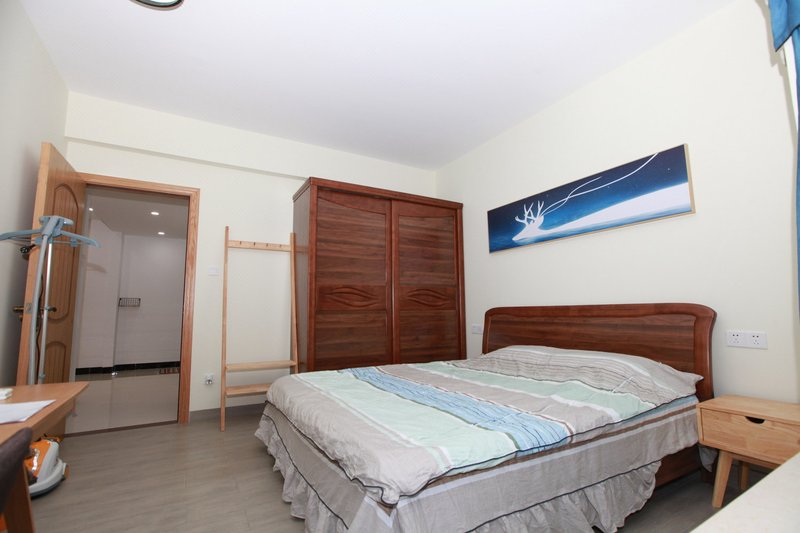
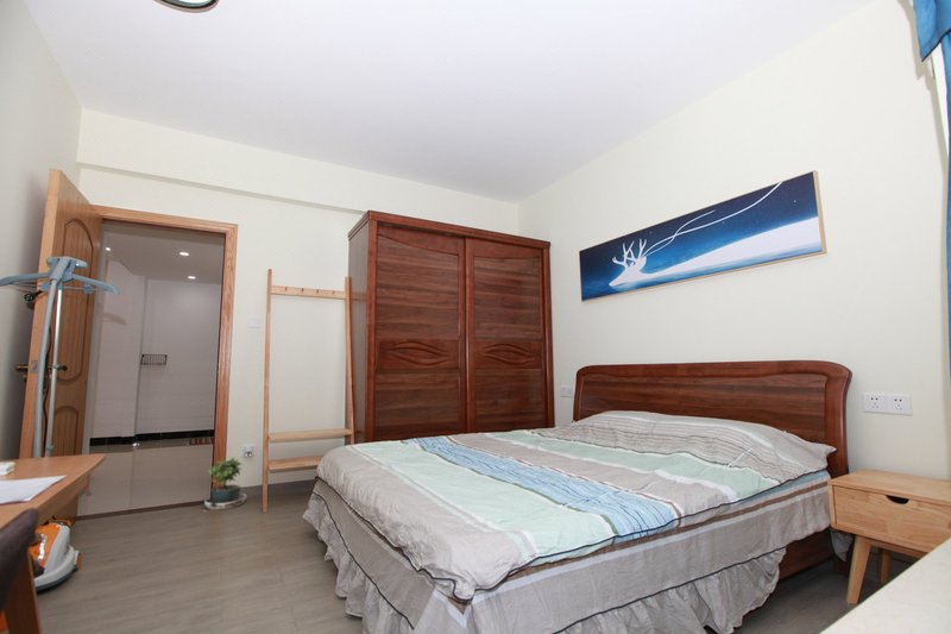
+ potted plant [202,456,247,513]
